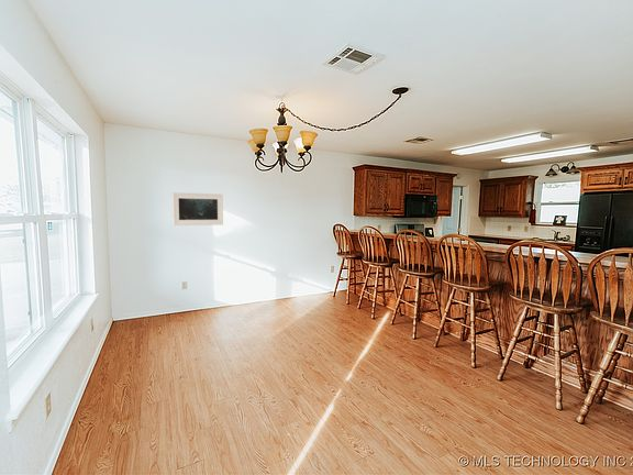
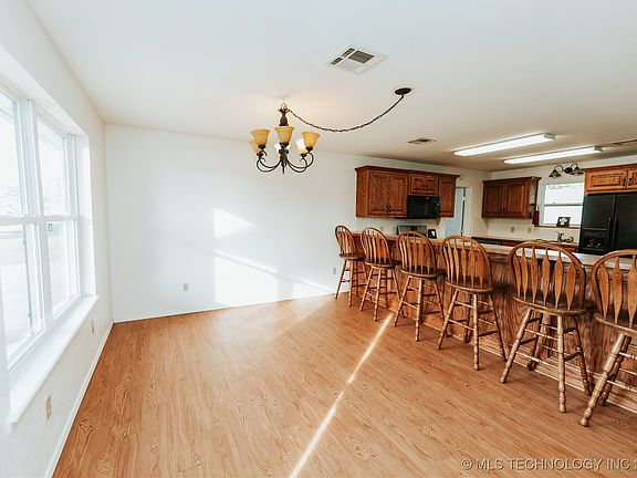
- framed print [171,191,224,227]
